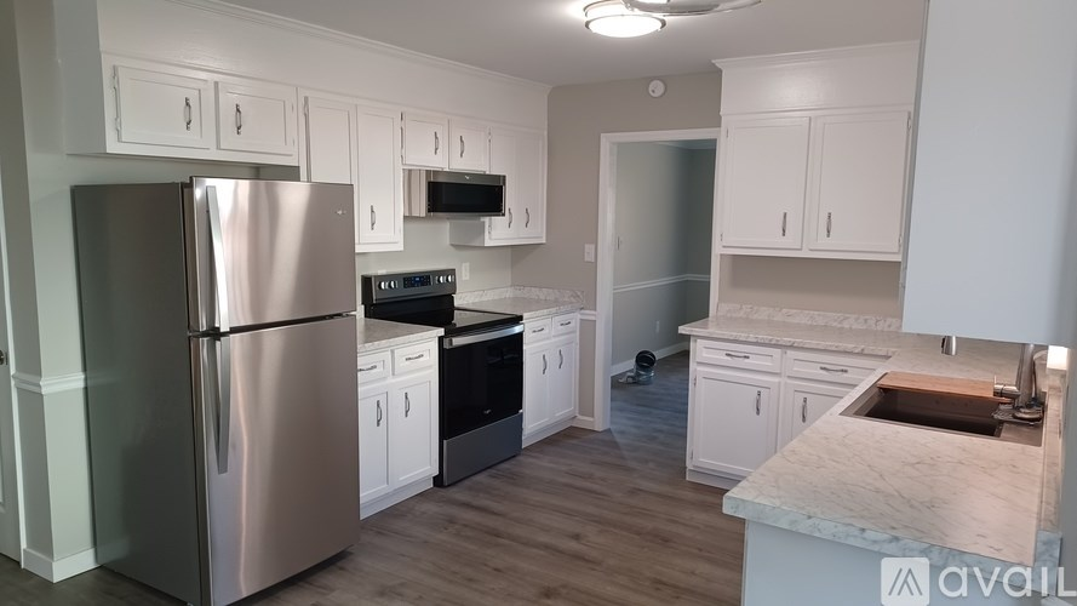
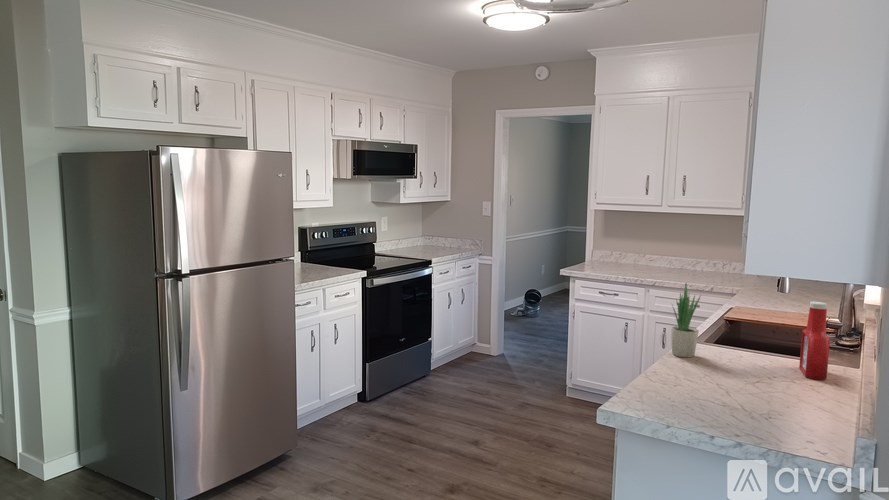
+ potted plant [670,282,702,358]
+ soap bottle [798,301,831,381]
